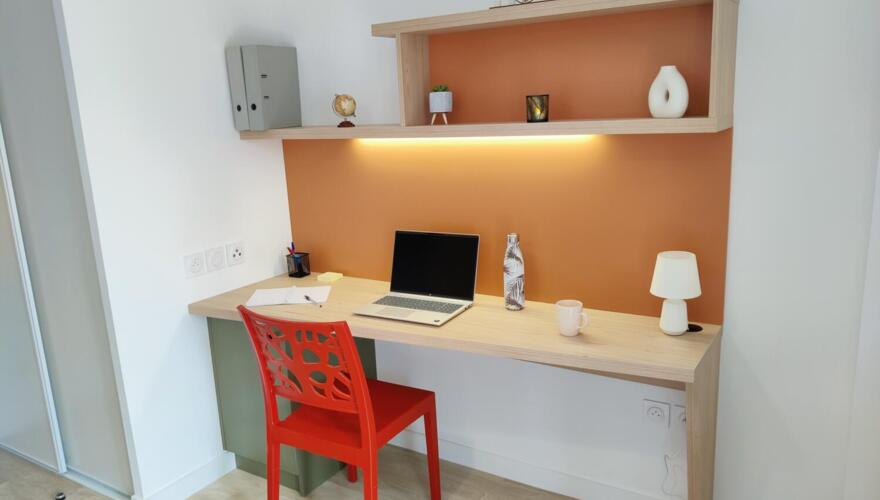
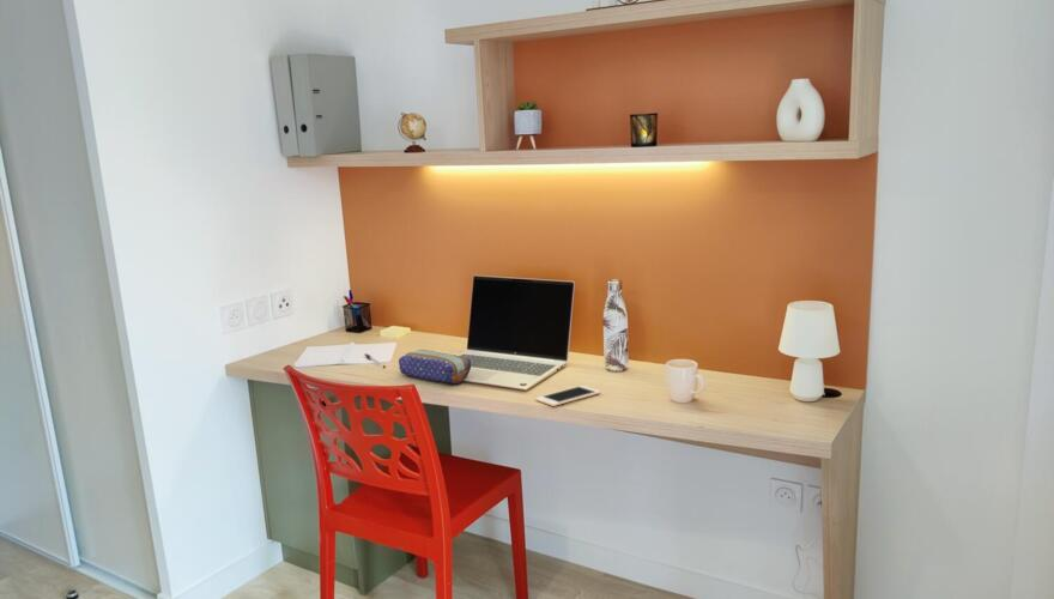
+ pencil case [398,349,472,385]
+ cell phone [534,385,601,407]
